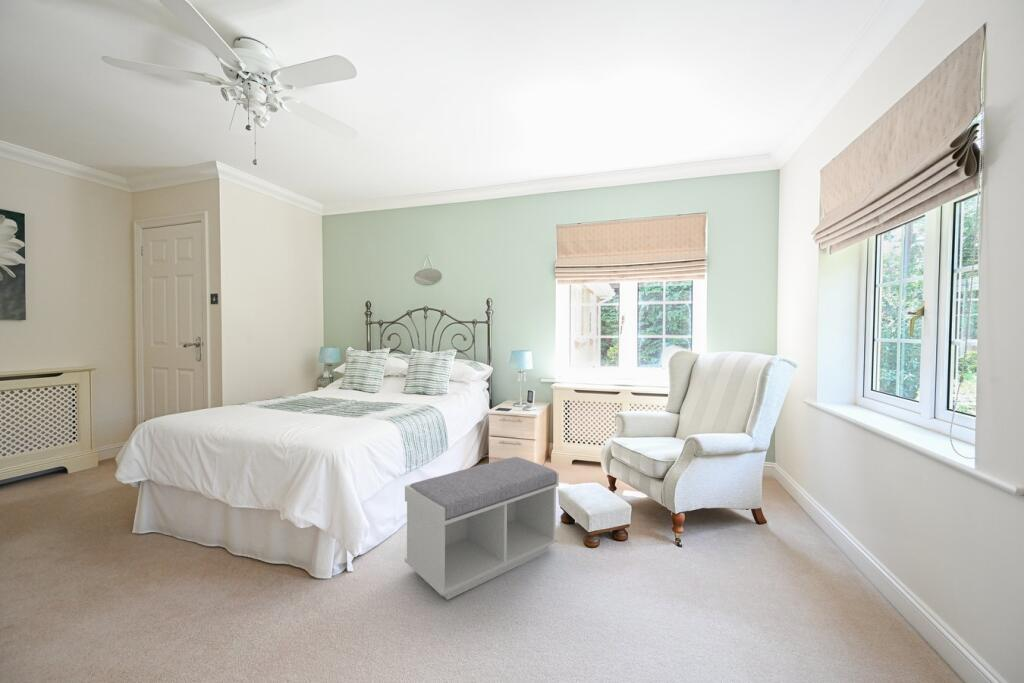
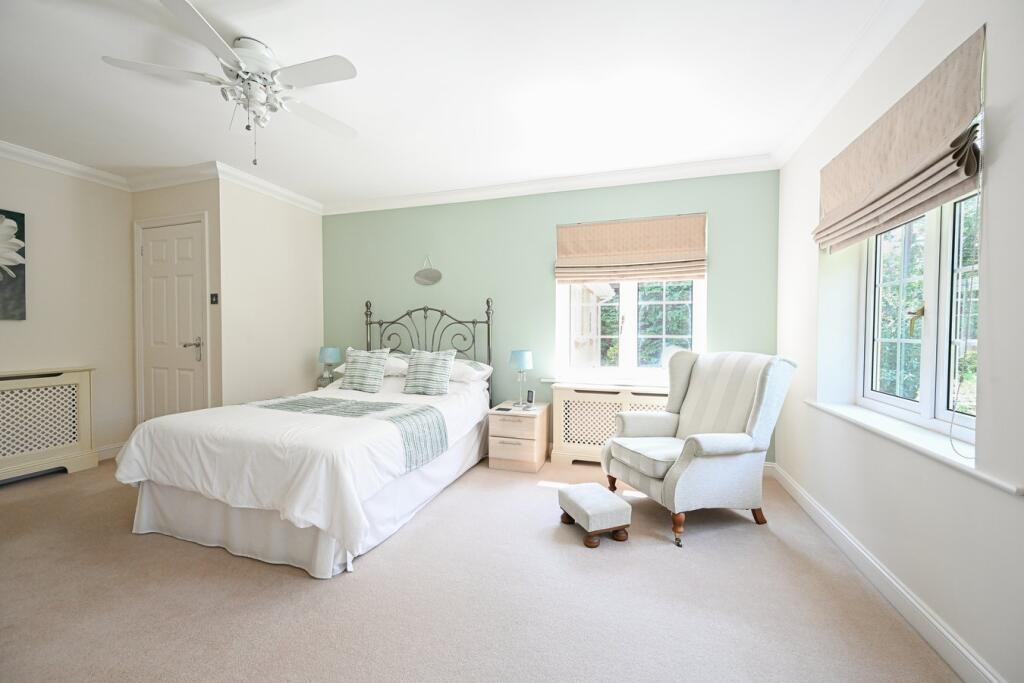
- bench [404,456,560,601]
